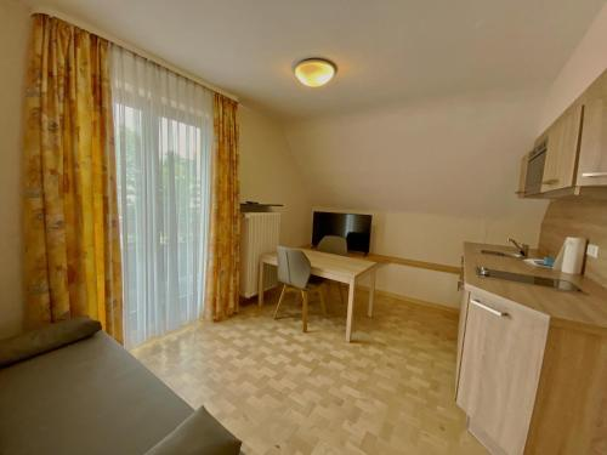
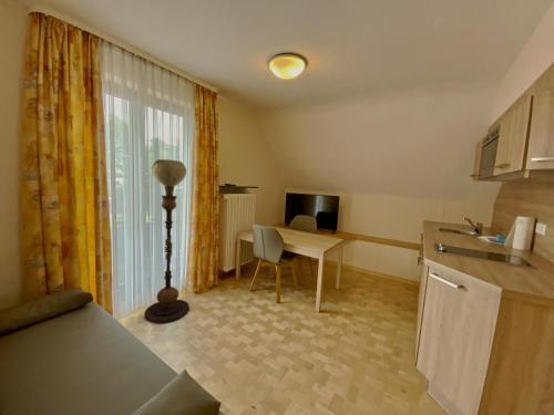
+ floor lamp [143,158,191,324]
